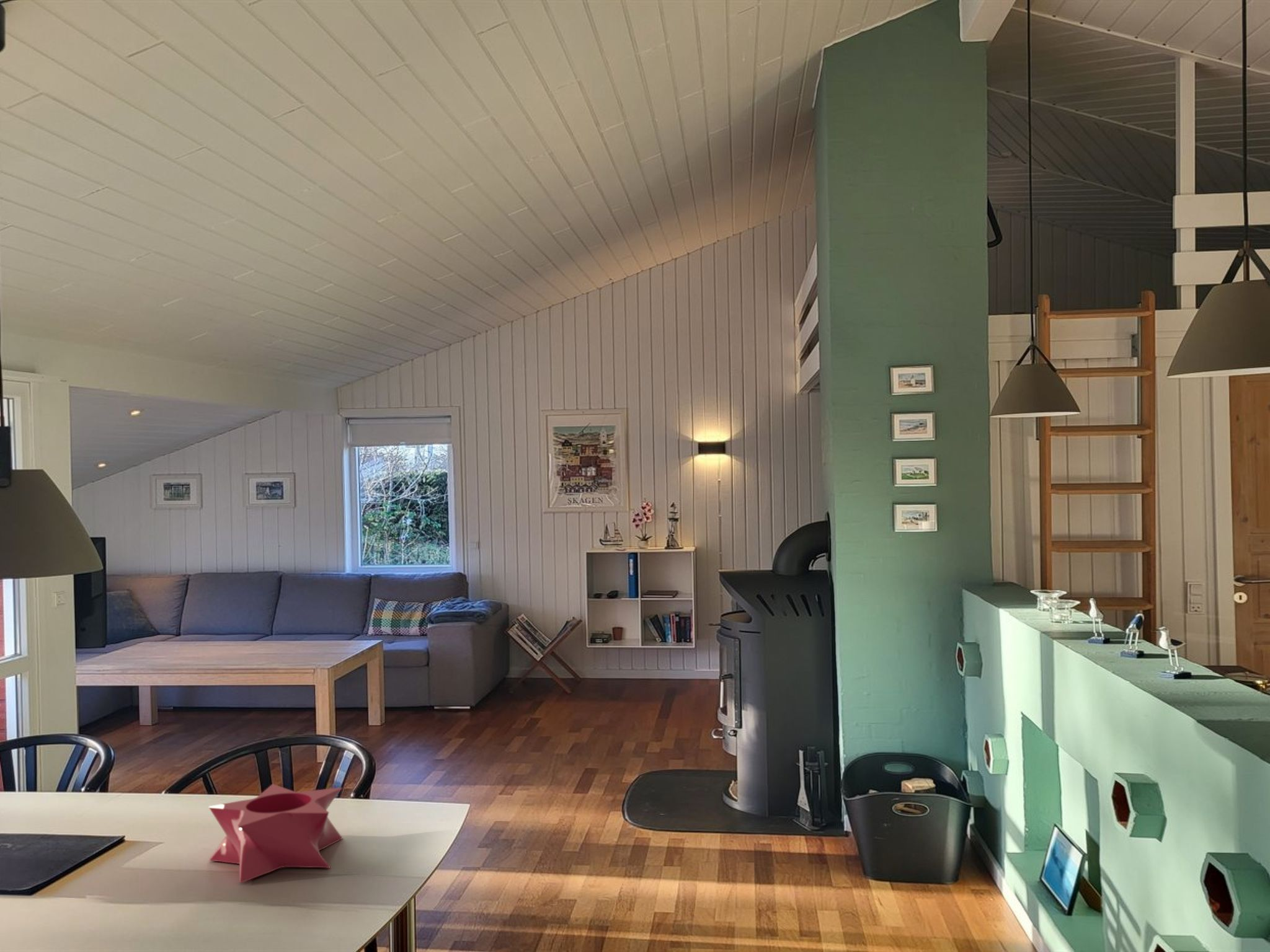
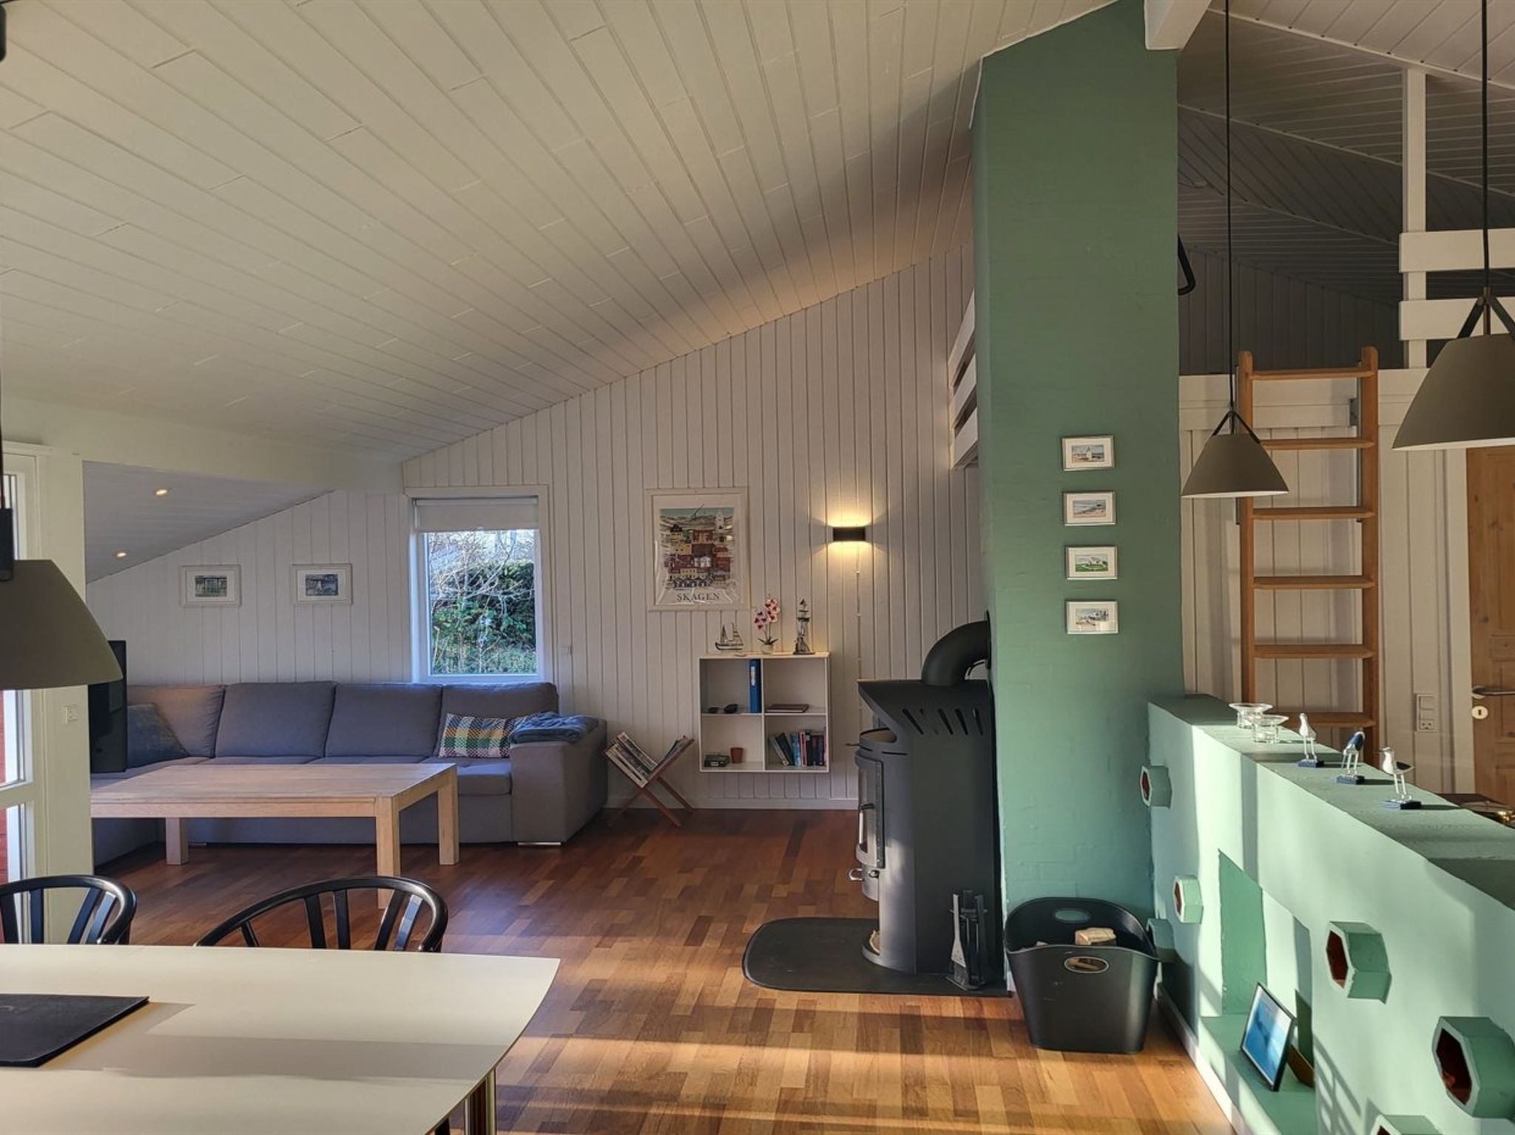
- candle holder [208,783,344,883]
